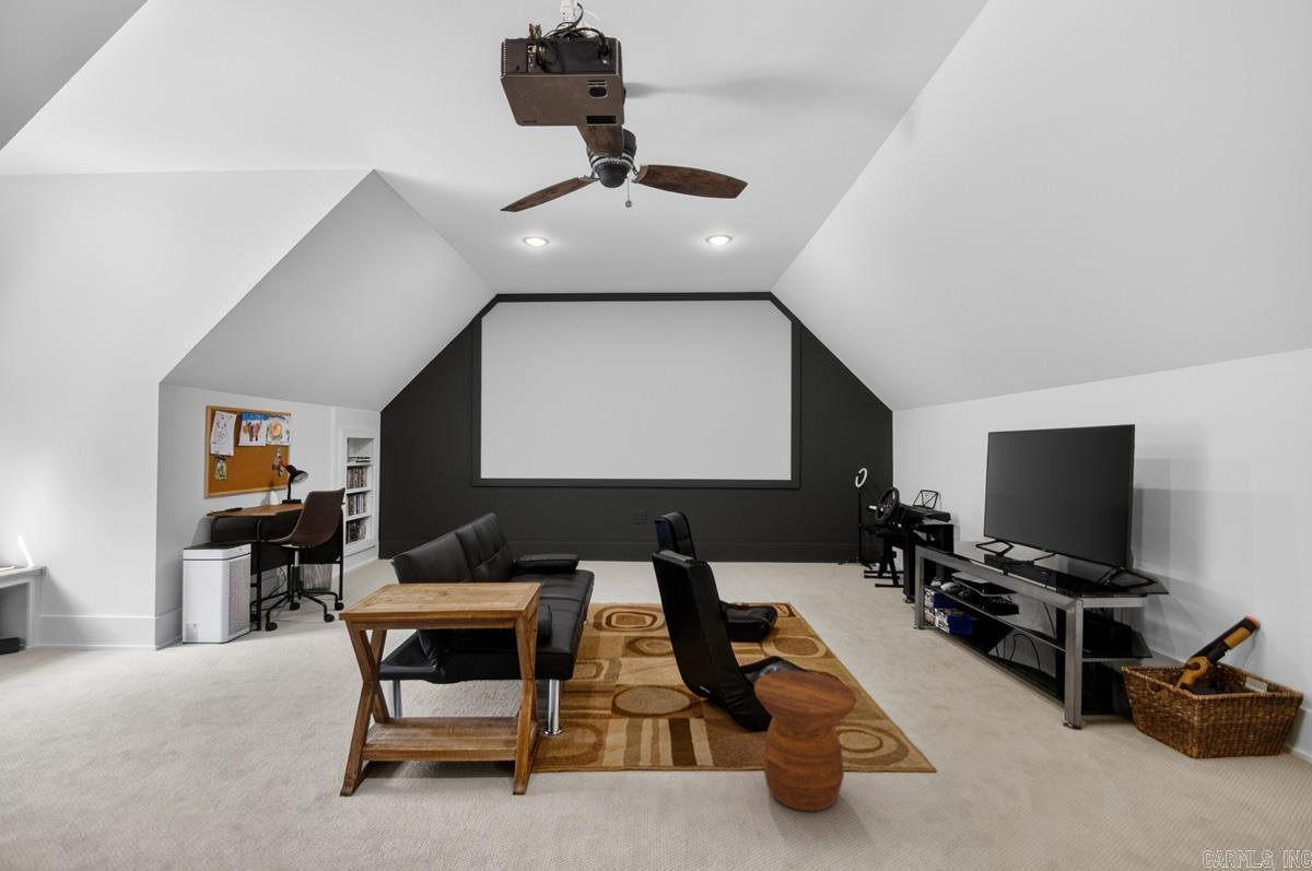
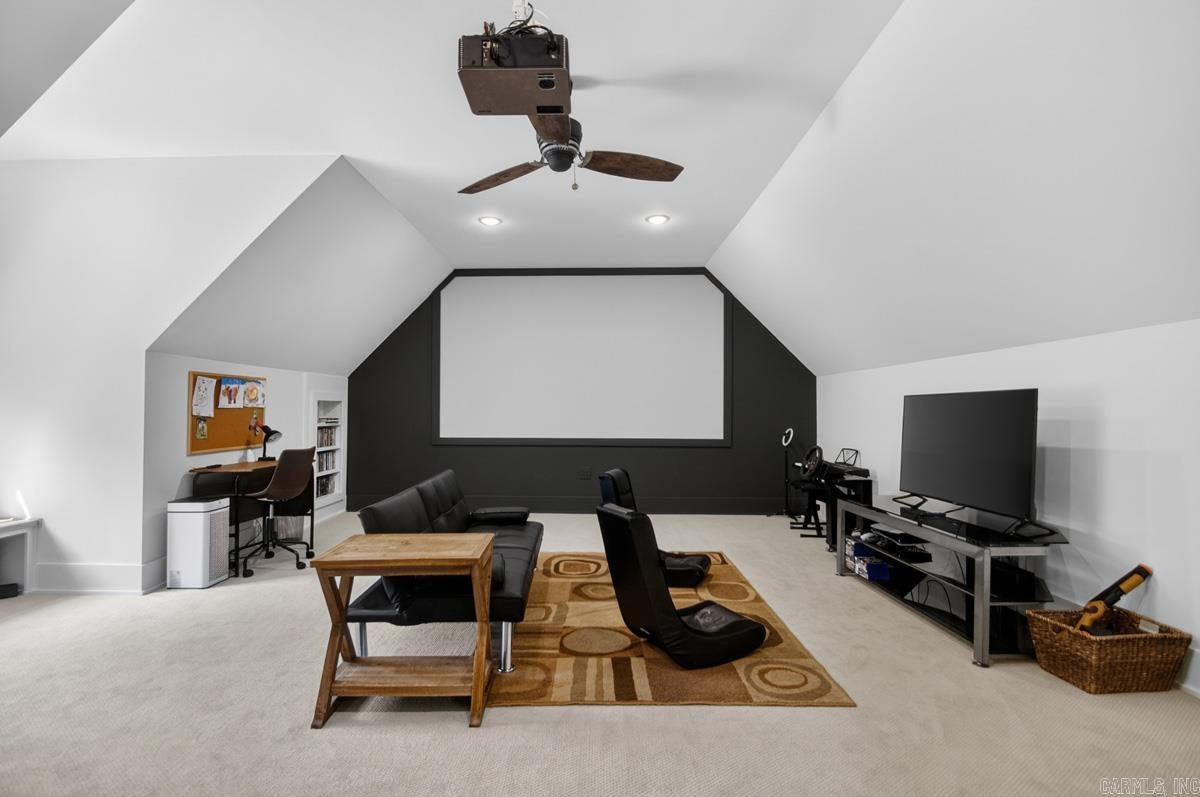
- side table [753,670,857,813]
